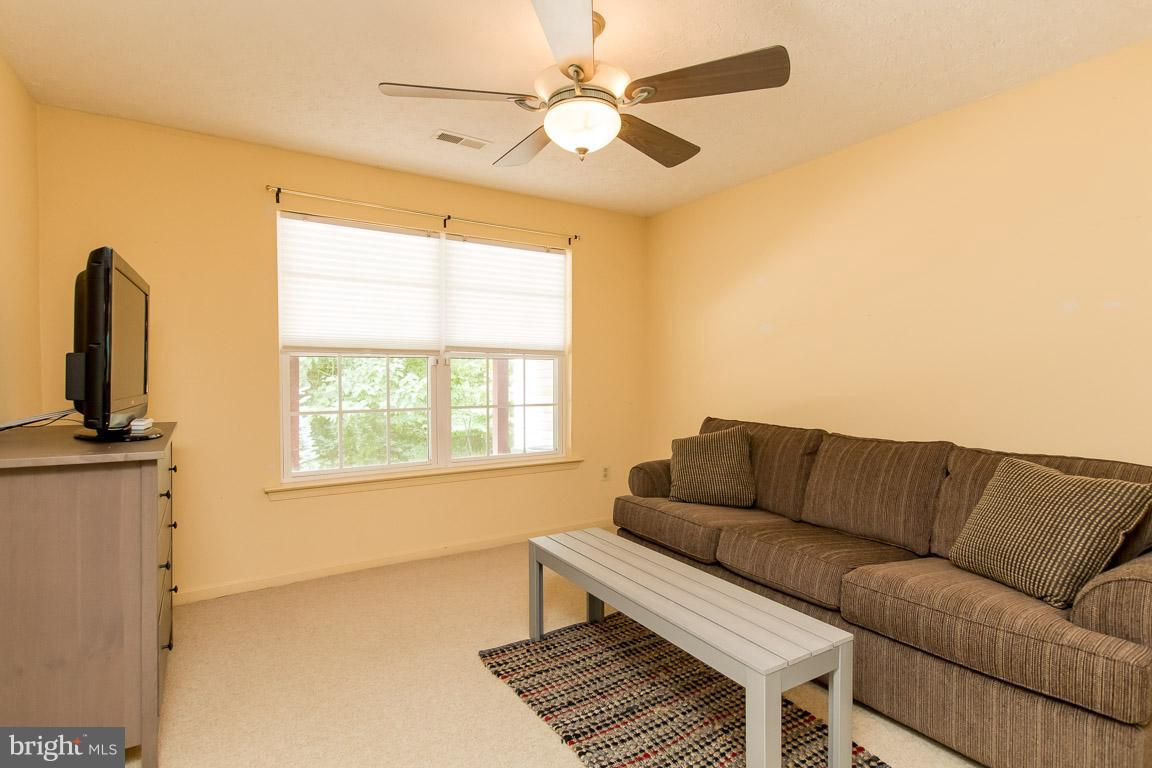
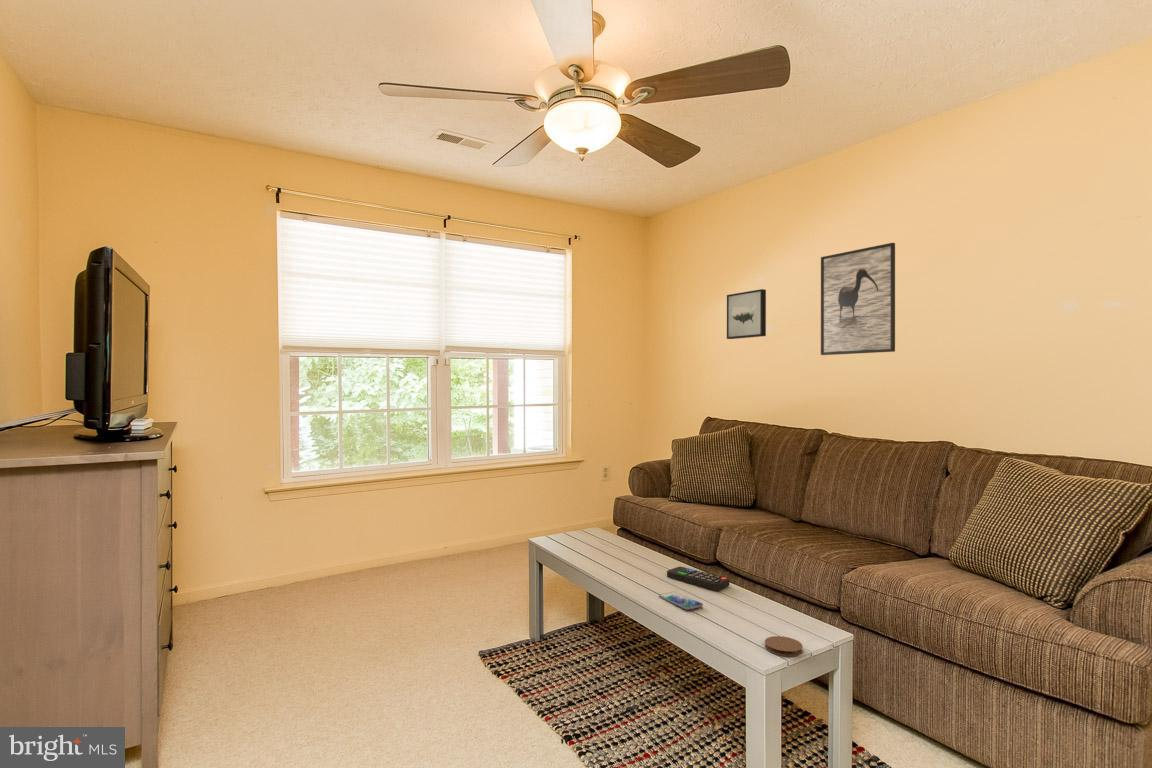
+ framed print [820,242,896,356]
+ coaster [764,635,804,657]
+ wall art [726,288,767,340]
+ smartphone [658,591,704,611]
+ remote control [666,566,730,591]
